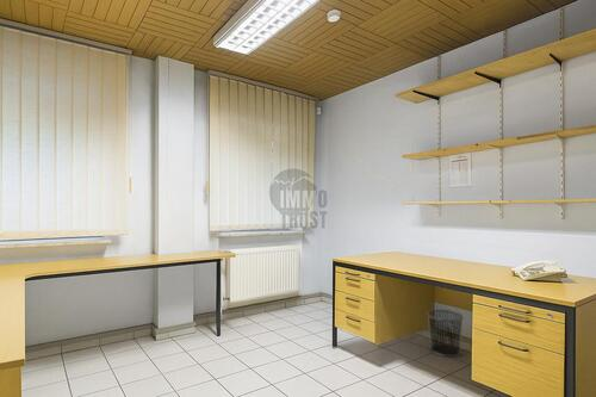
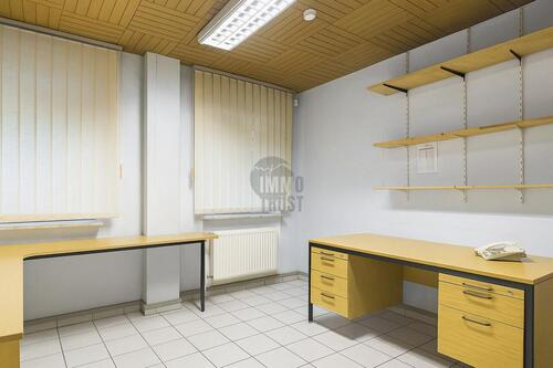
- waste bin [426,309,465,358]
